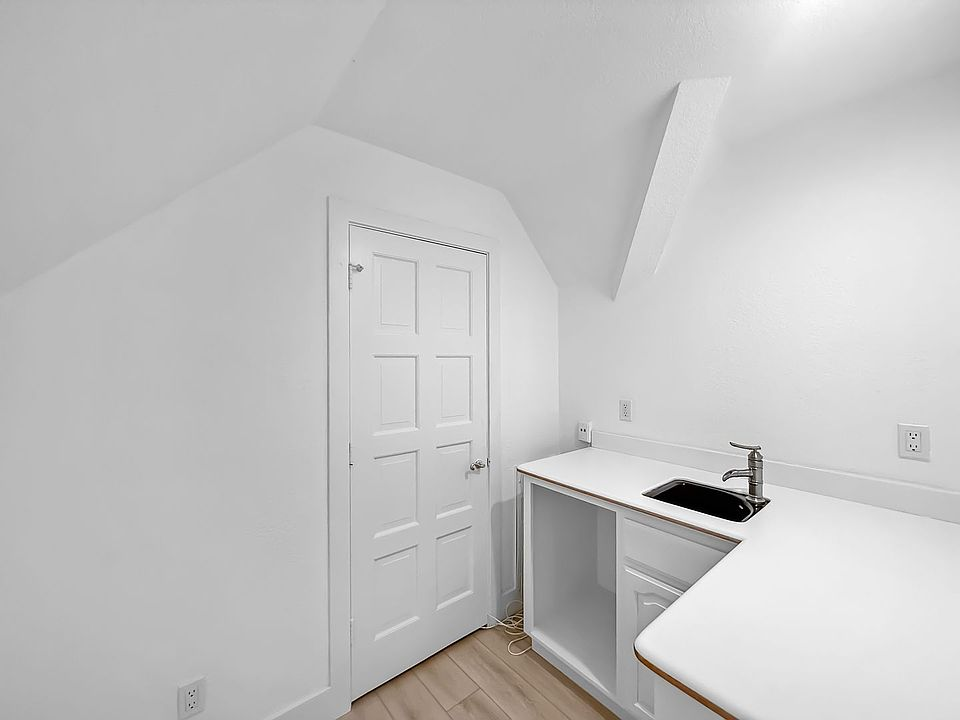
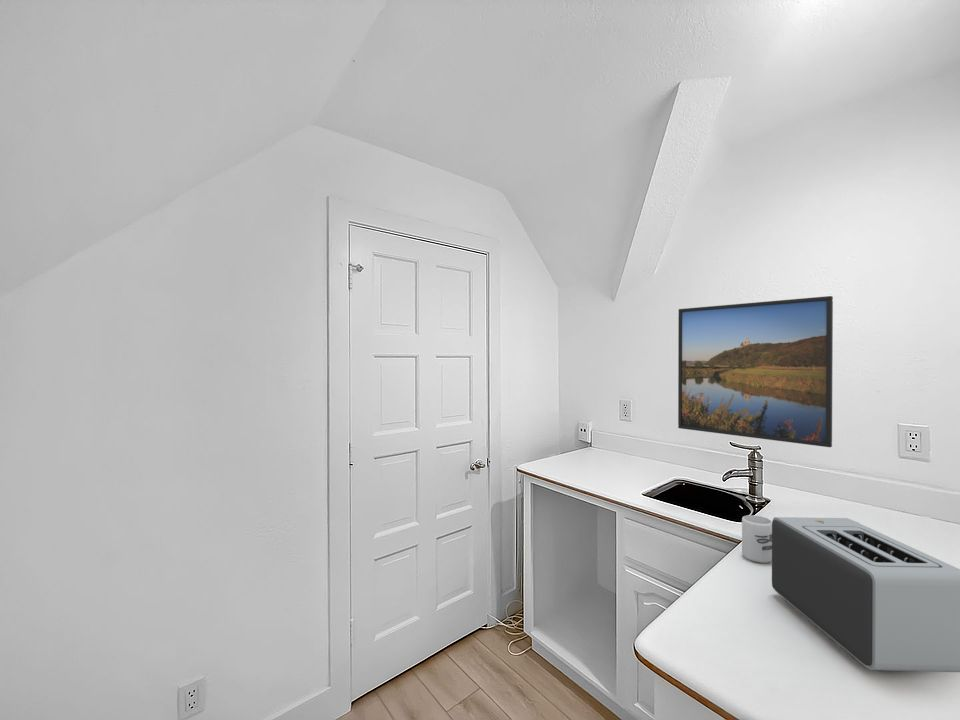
+ cup [741,514,773,564]
+ toaster [771,516,960,673]
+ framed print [677,295,834,448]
